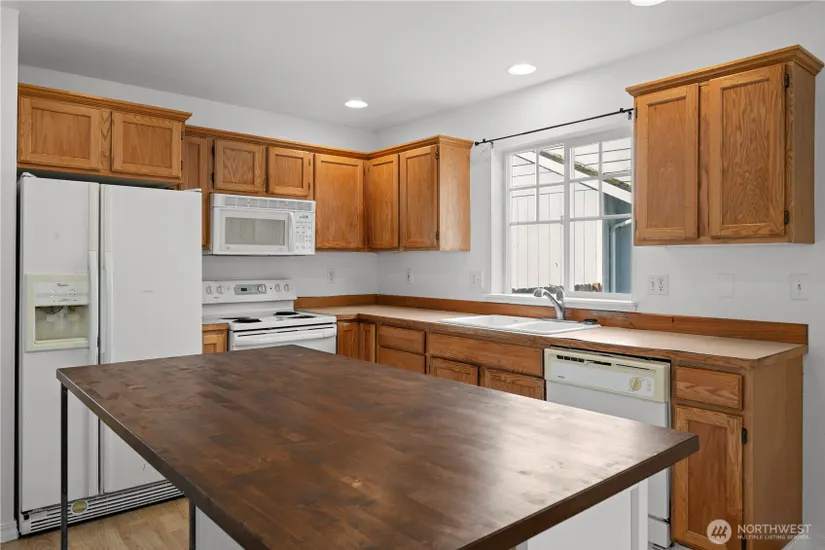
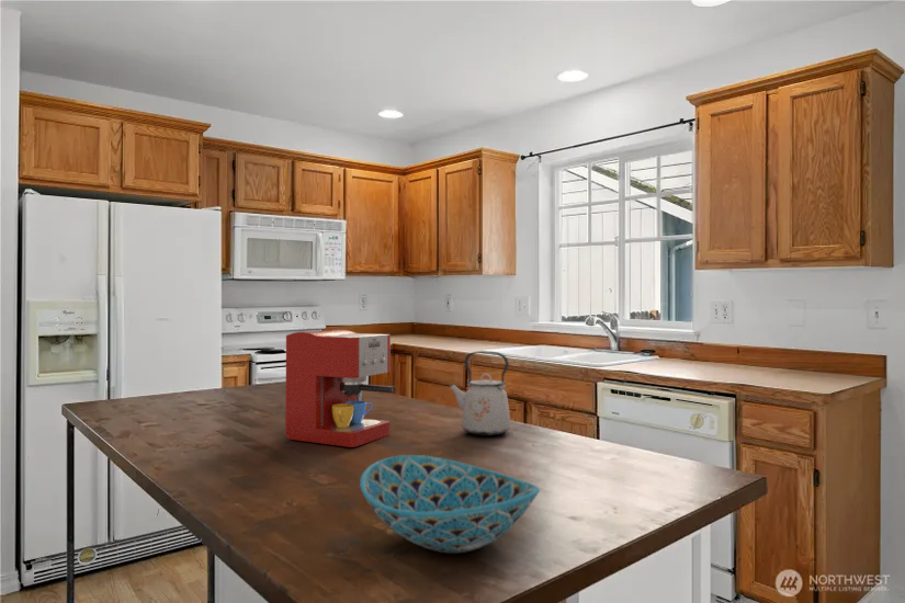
+ coffee maker [284,329,396,448]
+ bowl [359,454,541,555]
+ kettle [448,350,511,437]
